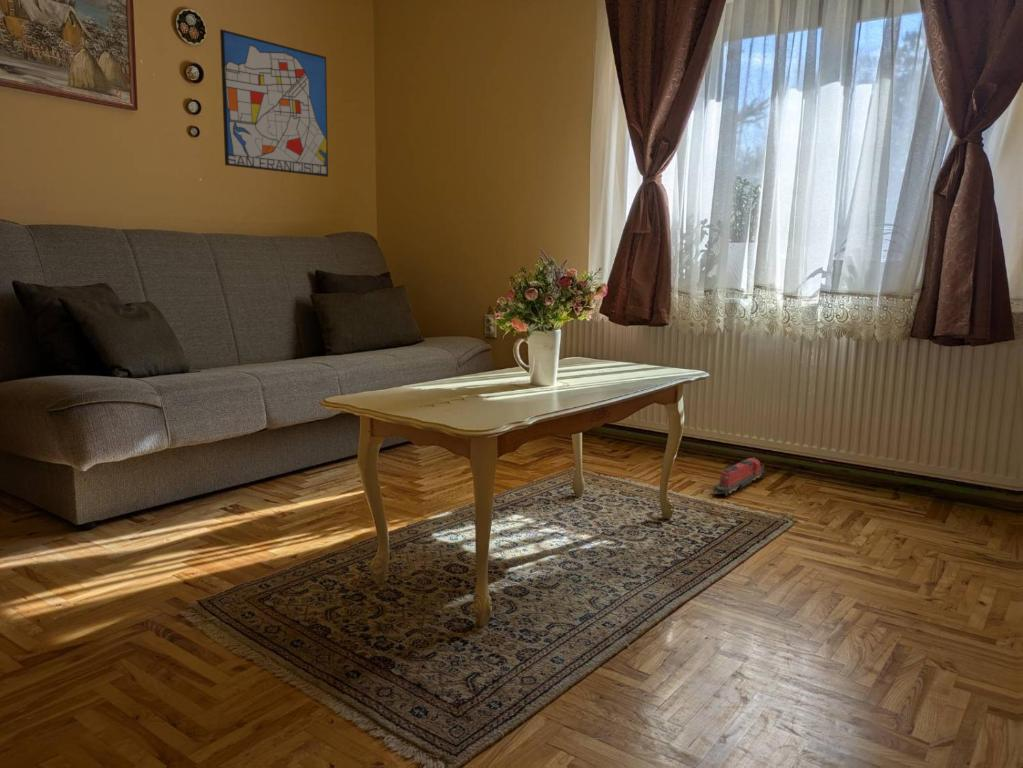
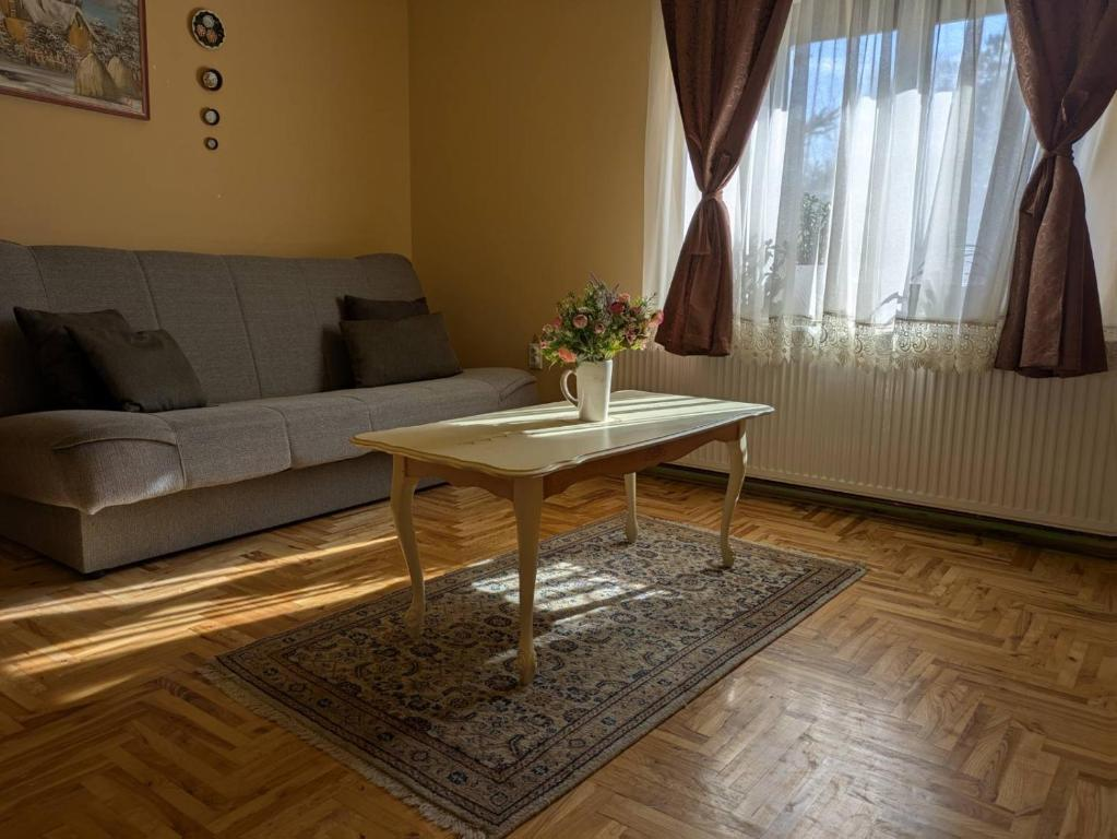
- wall art [219,28,329,178]
- toy train [712,456,767,497]
